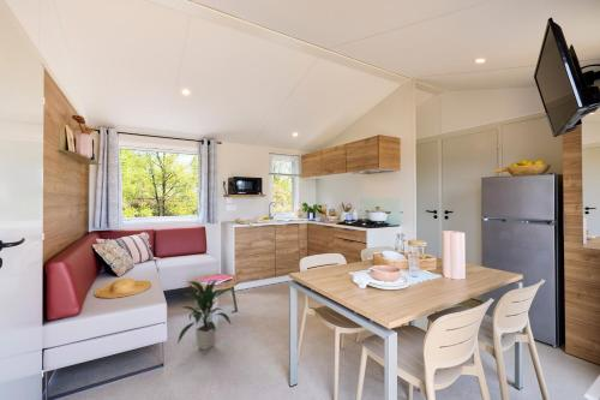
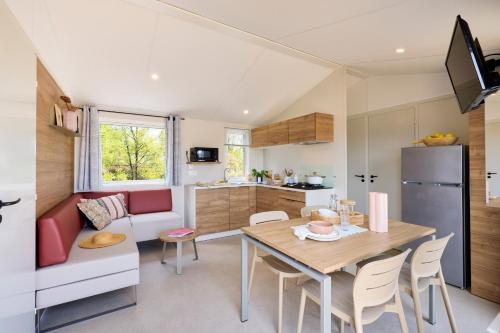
- indoor plant [176,279,235,352]
